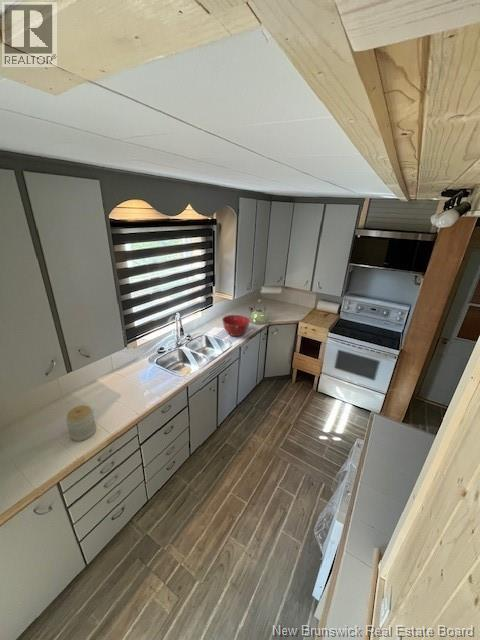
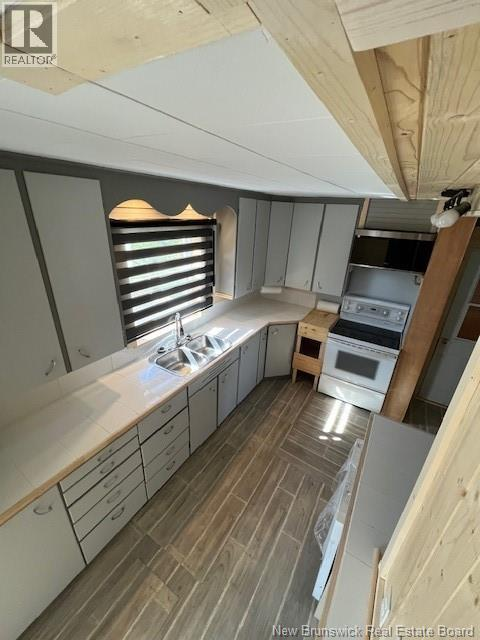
- kettle [248,299,269,325]
- mixing bowl [221,314,251,337]
- jar [65,404,97,442]
